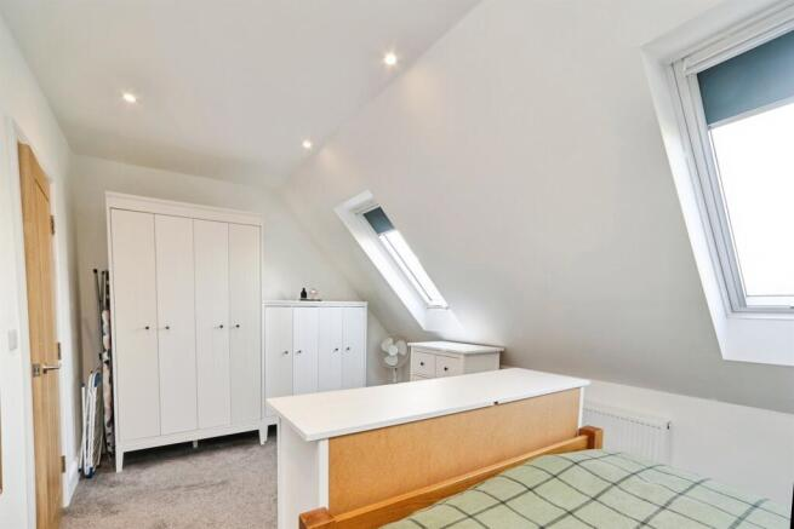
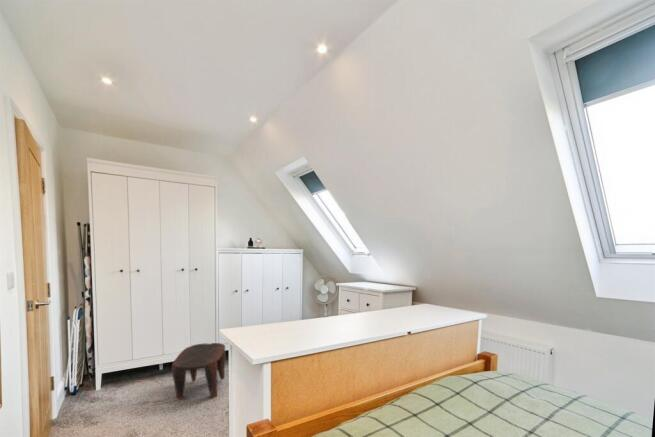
+ stool [171,342,227,400]
